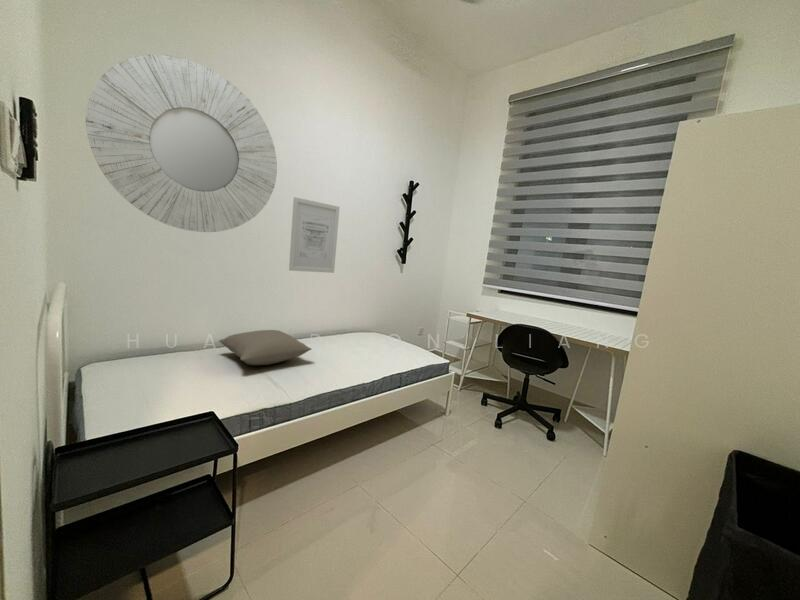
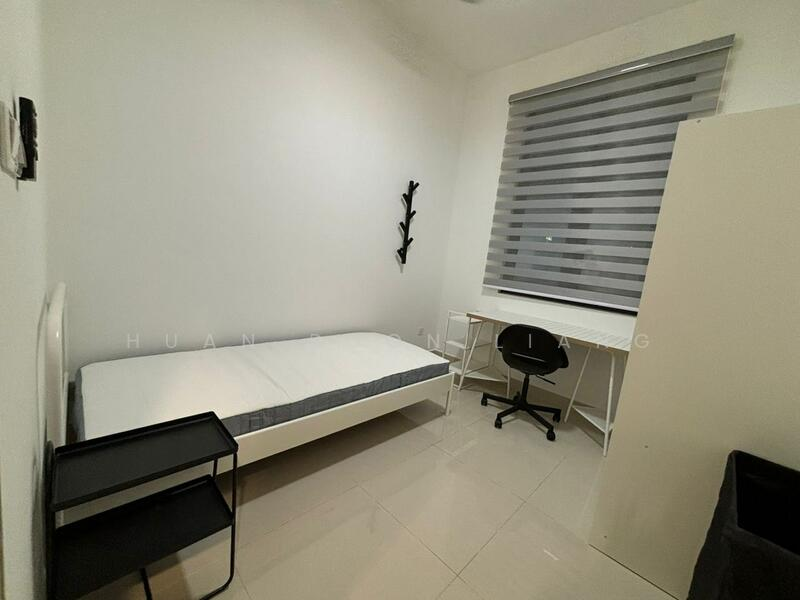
- pillow [218,329,313,366]
- wall art [288,196,341,274]
- mirror [85,54,278,233]
